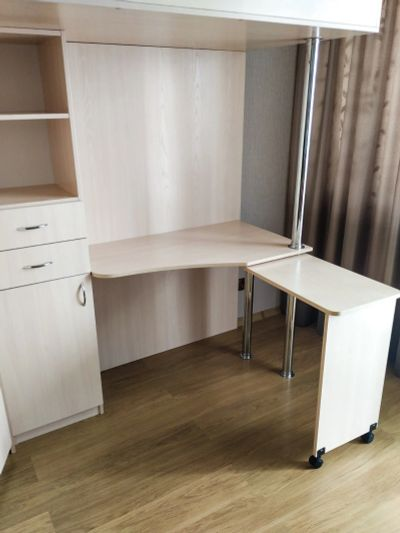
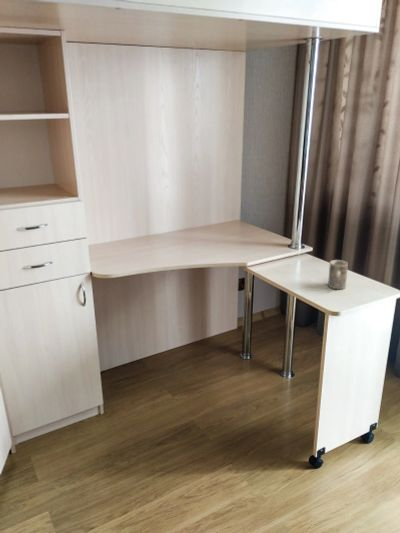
+ mug [327,259,349,290]
